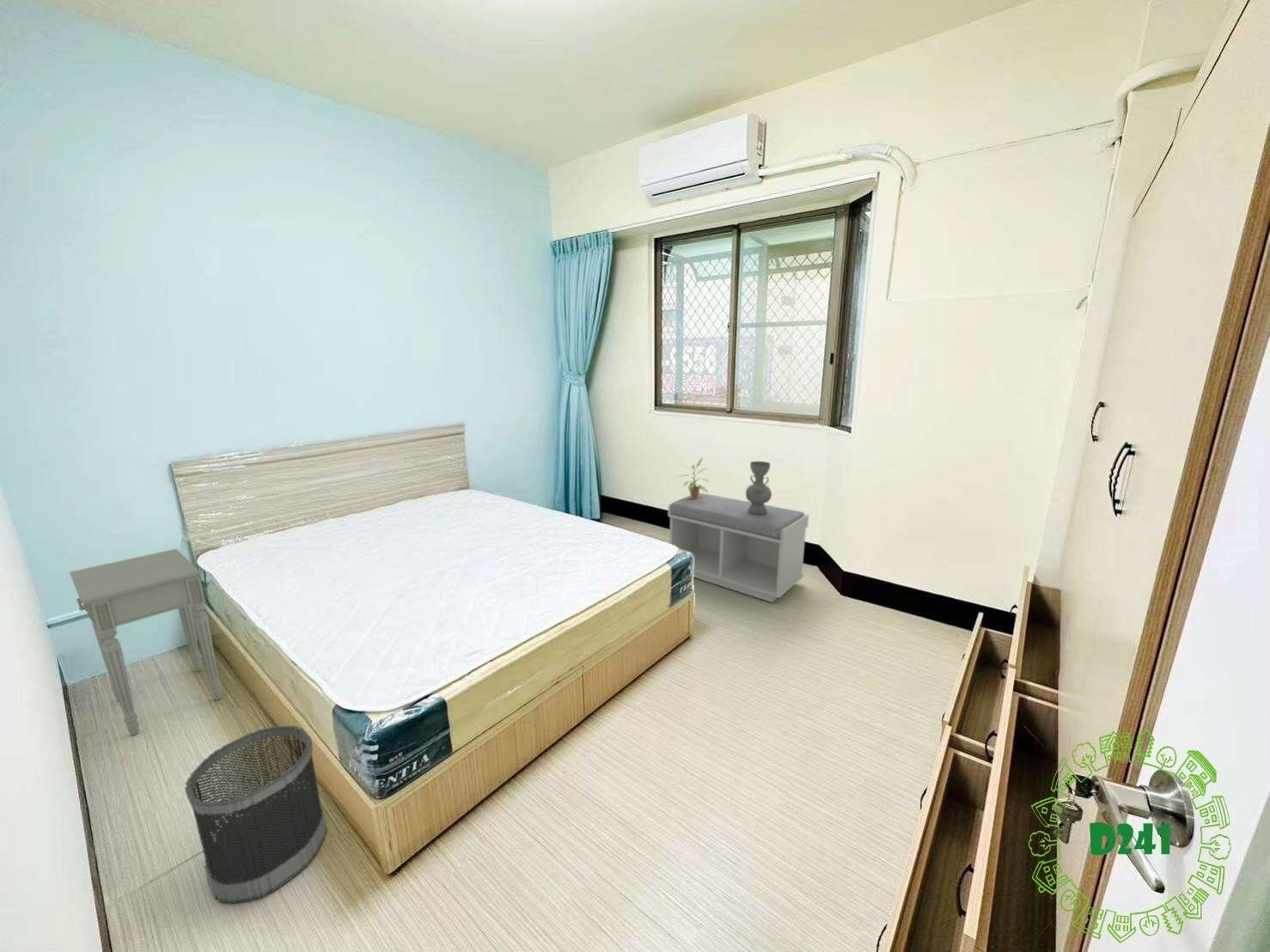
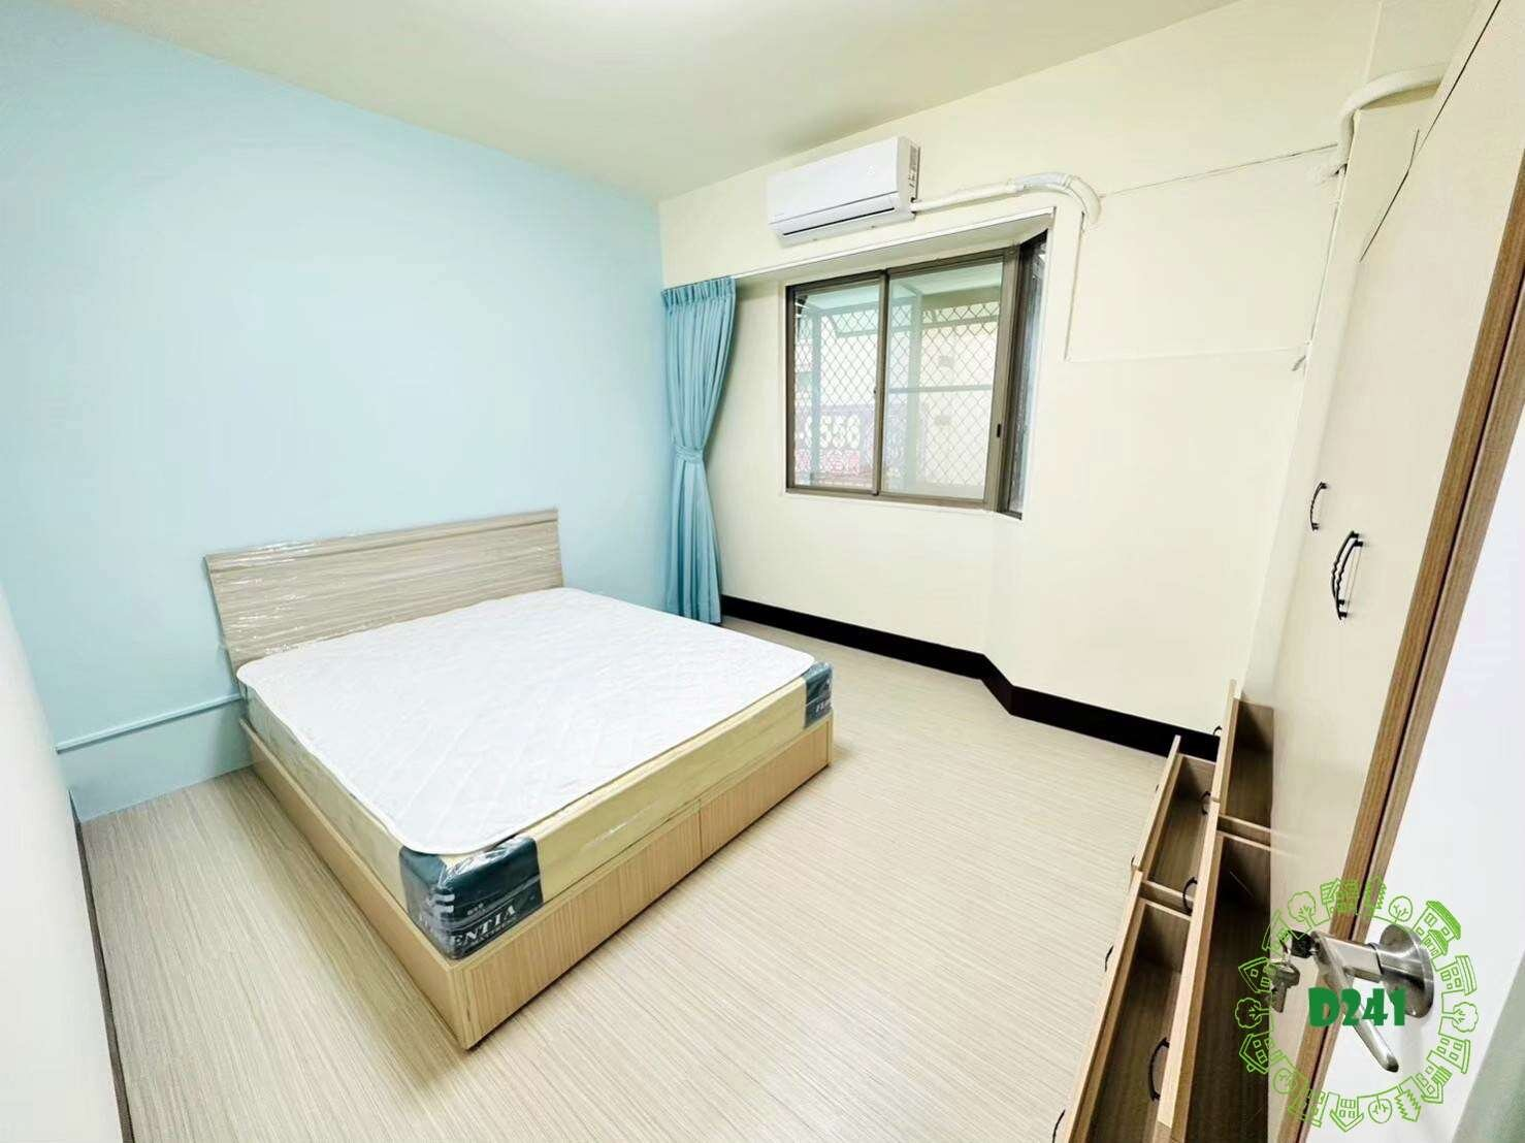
- potted plant [676,456,709,498]
- decorative vase [745,461,772,515]
- wastebasket [184,724,328,905]
- nightstand [69,548,223,736]
- bench [667,492,809,603]
